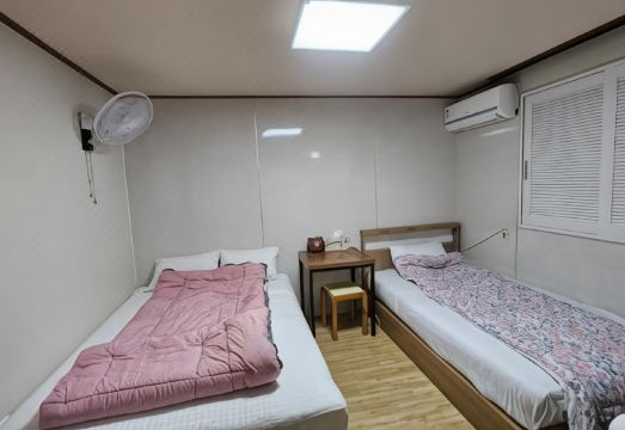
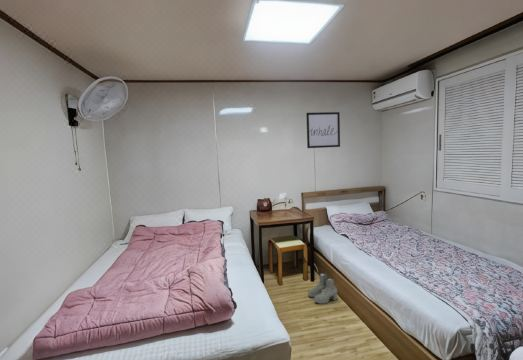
+ wall art [305,111,341,149]
+ boots [307,272,339,305]
